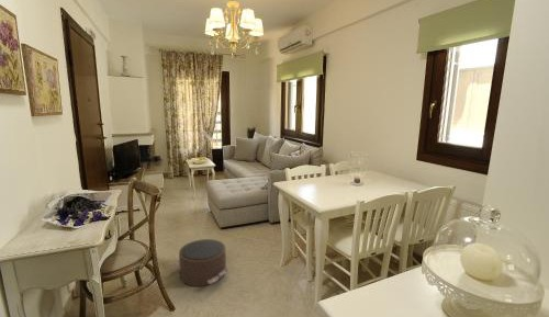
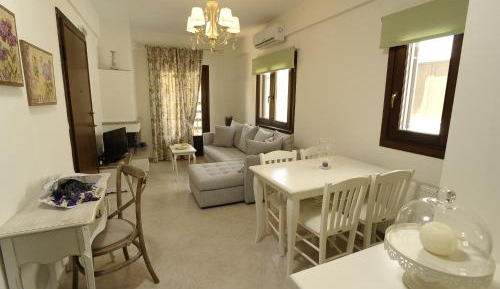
- pouf [169,238,231,287]
